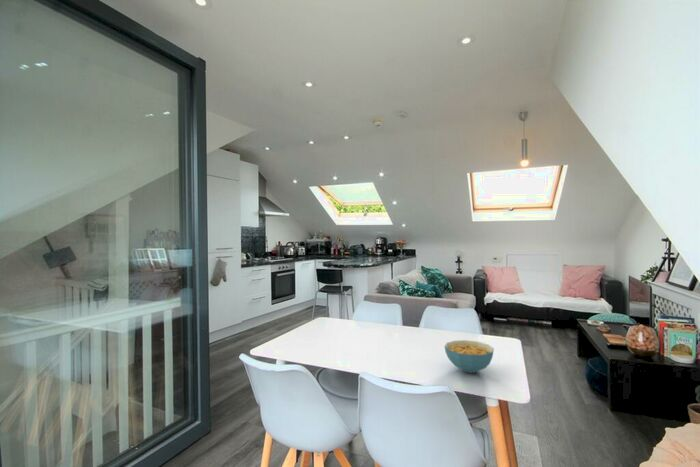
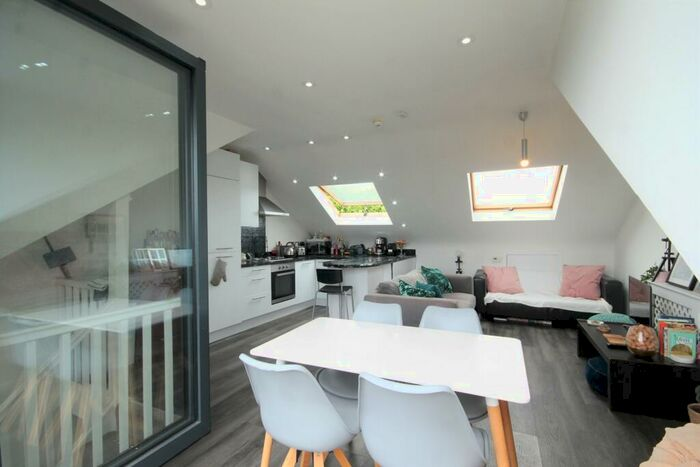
- cereal bowl [444,339,495,374]
